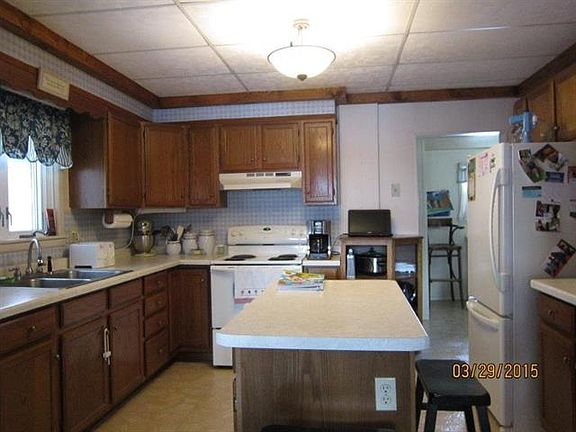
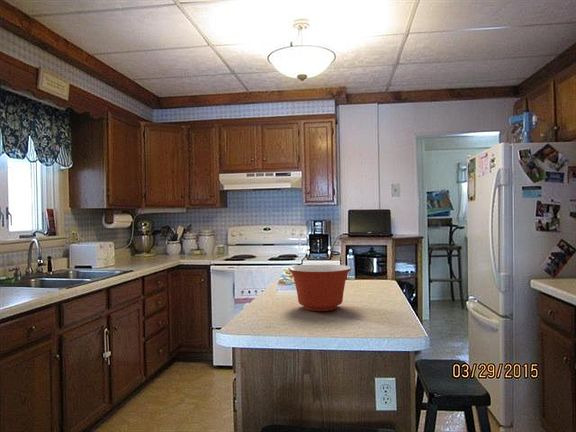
+ mixing bowl [287,263,352,312]
